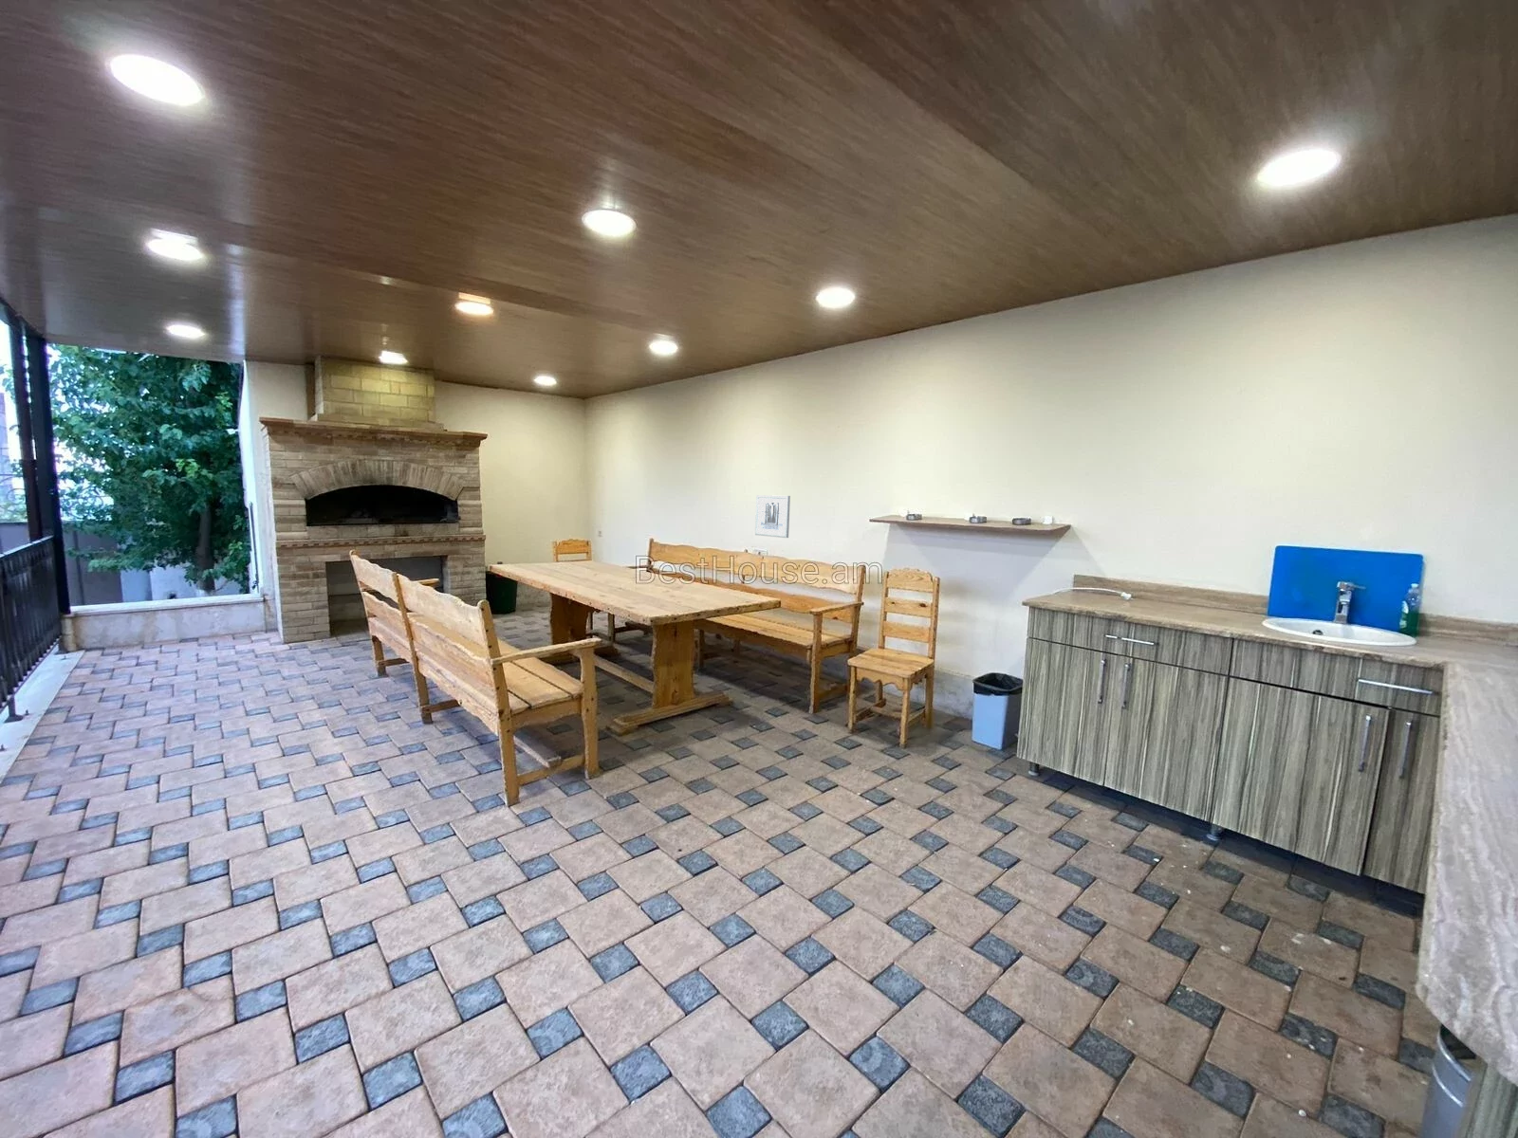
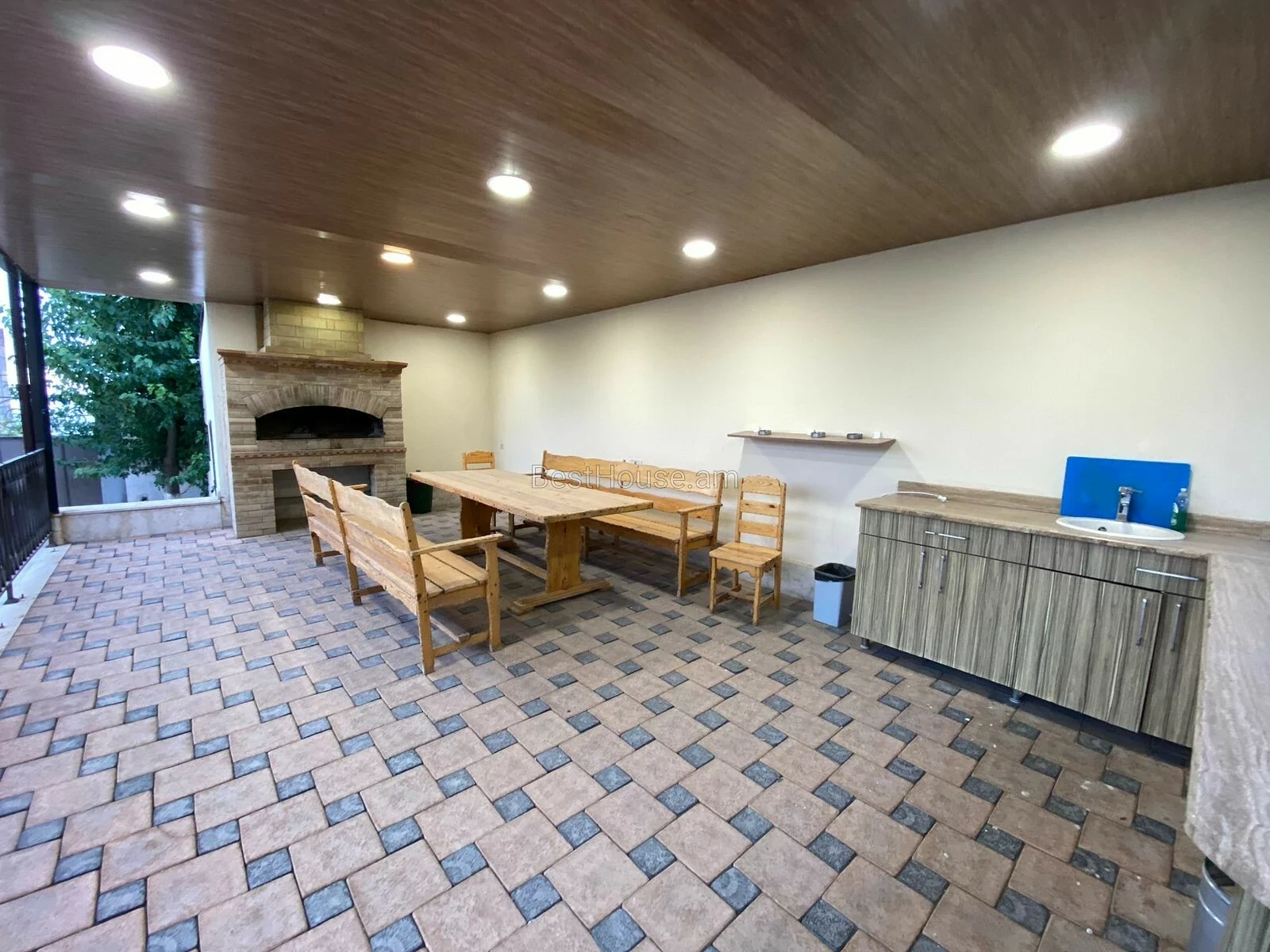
- wall art [754,494,791,539]
